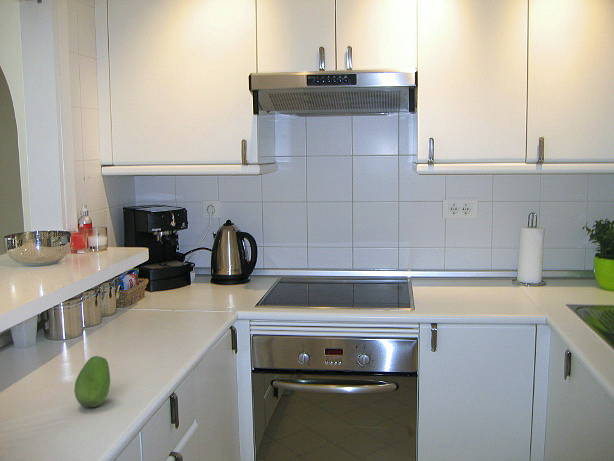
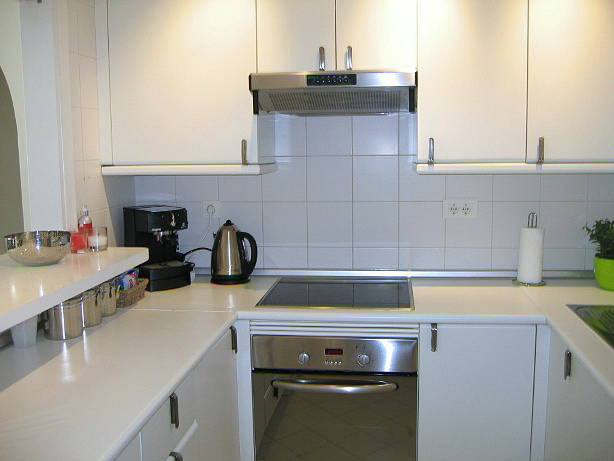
- fruit [73,355,111,408]
